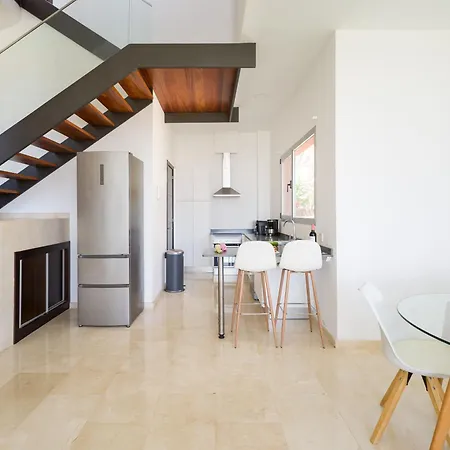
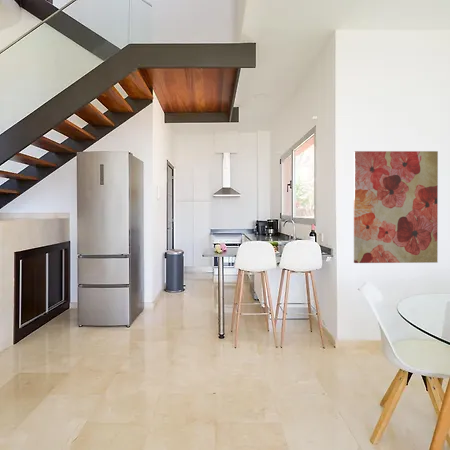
+ wall art [353,150,439,264]
